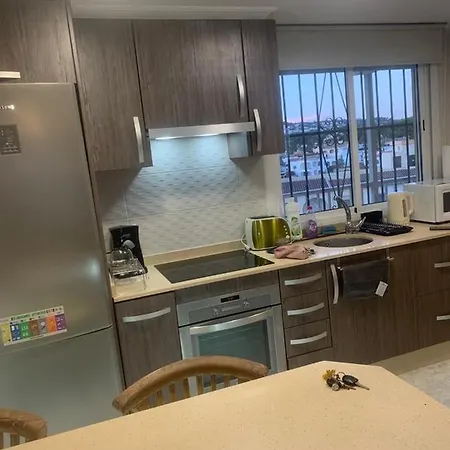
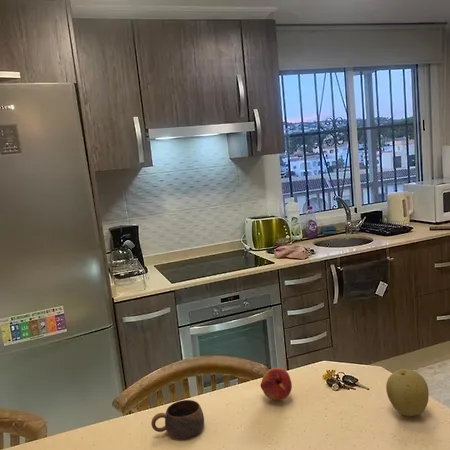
+ cup [150,399,205,440]
+ fruit [385,368,430,417]
+ fruit [260,367,293,401]
